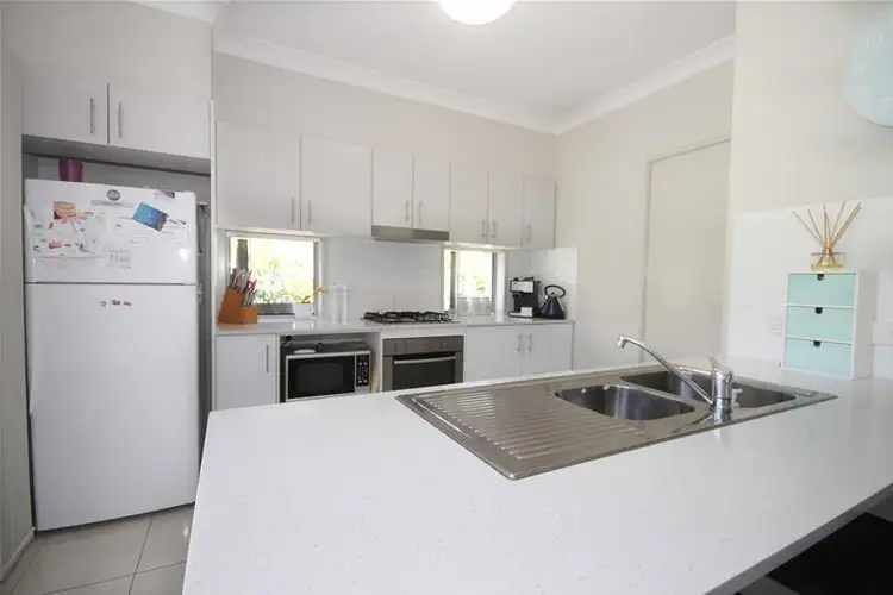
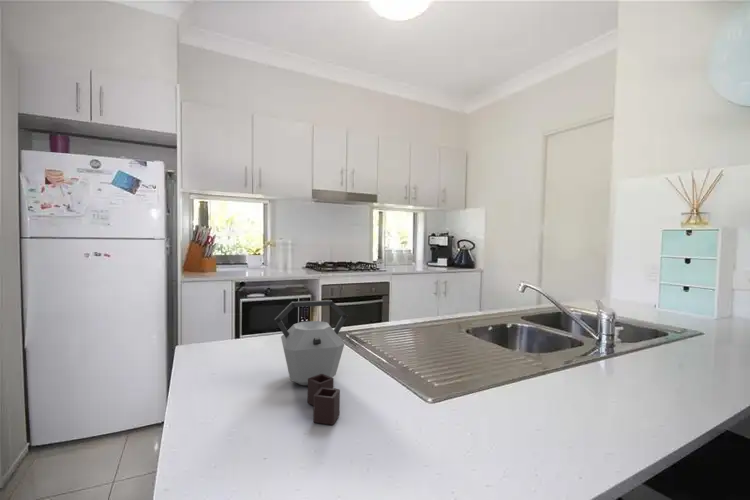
+ kettle [274,299,349,426]
